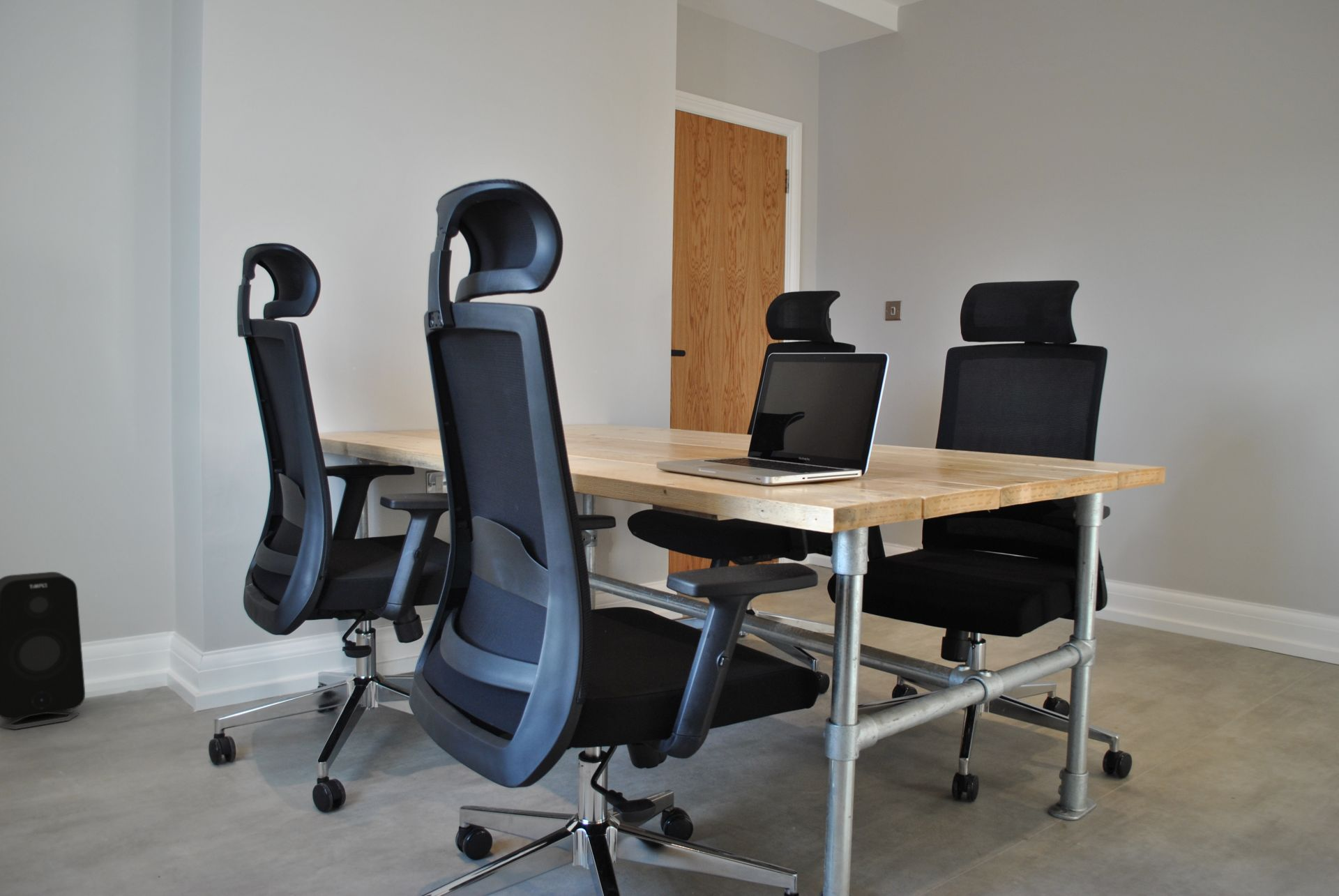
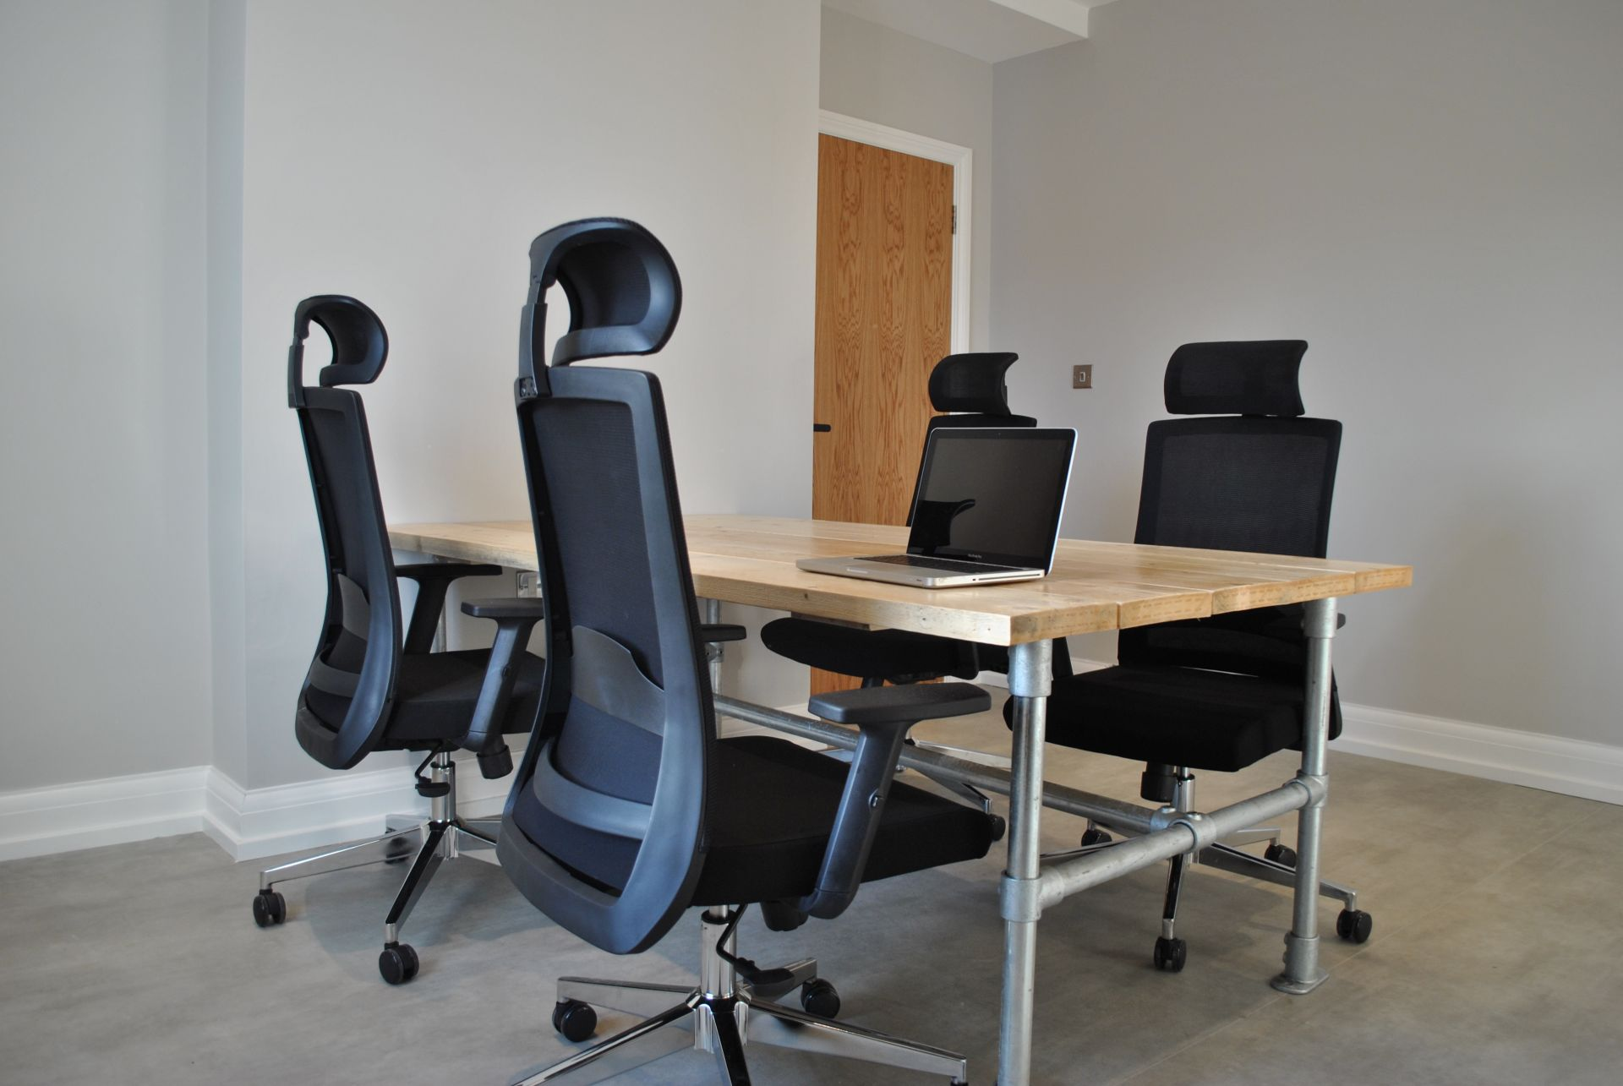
- speaker [0,571,86,730]
